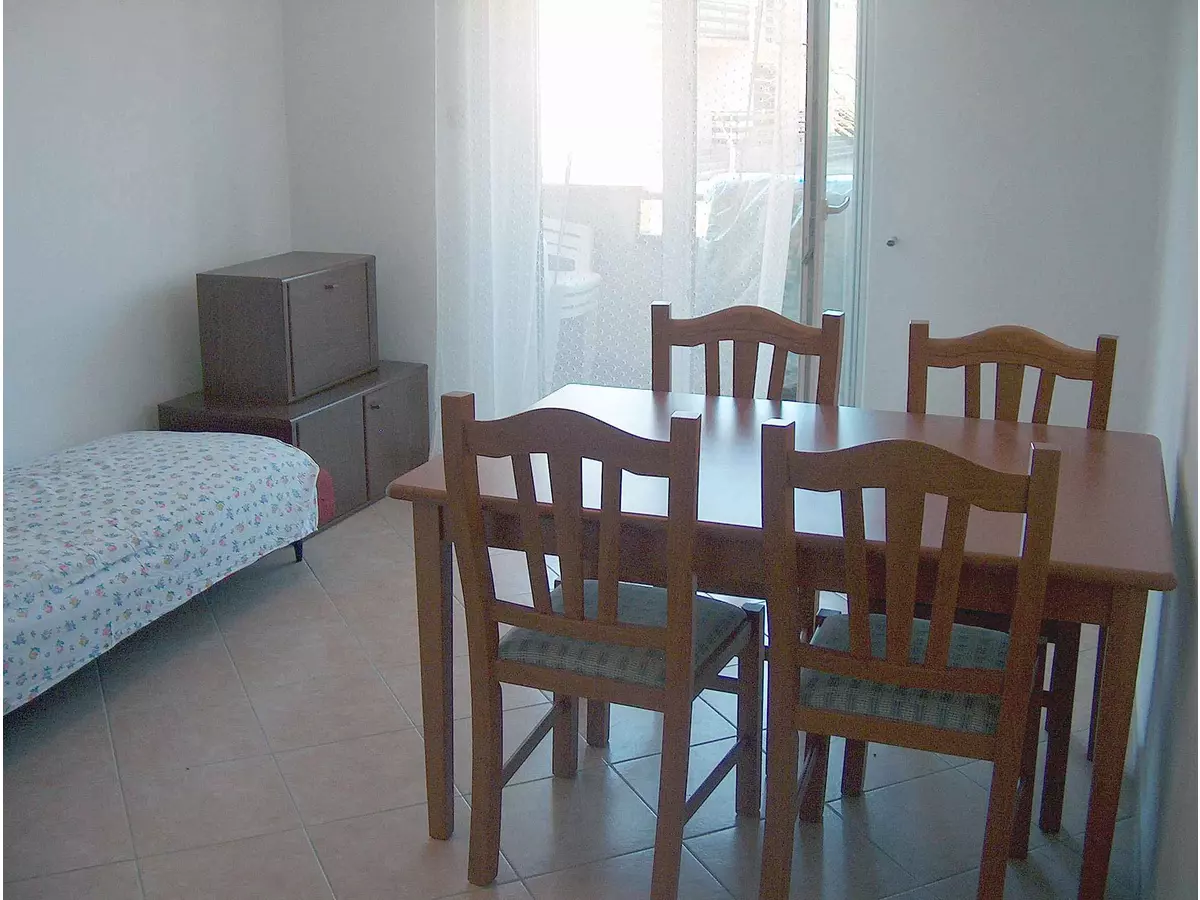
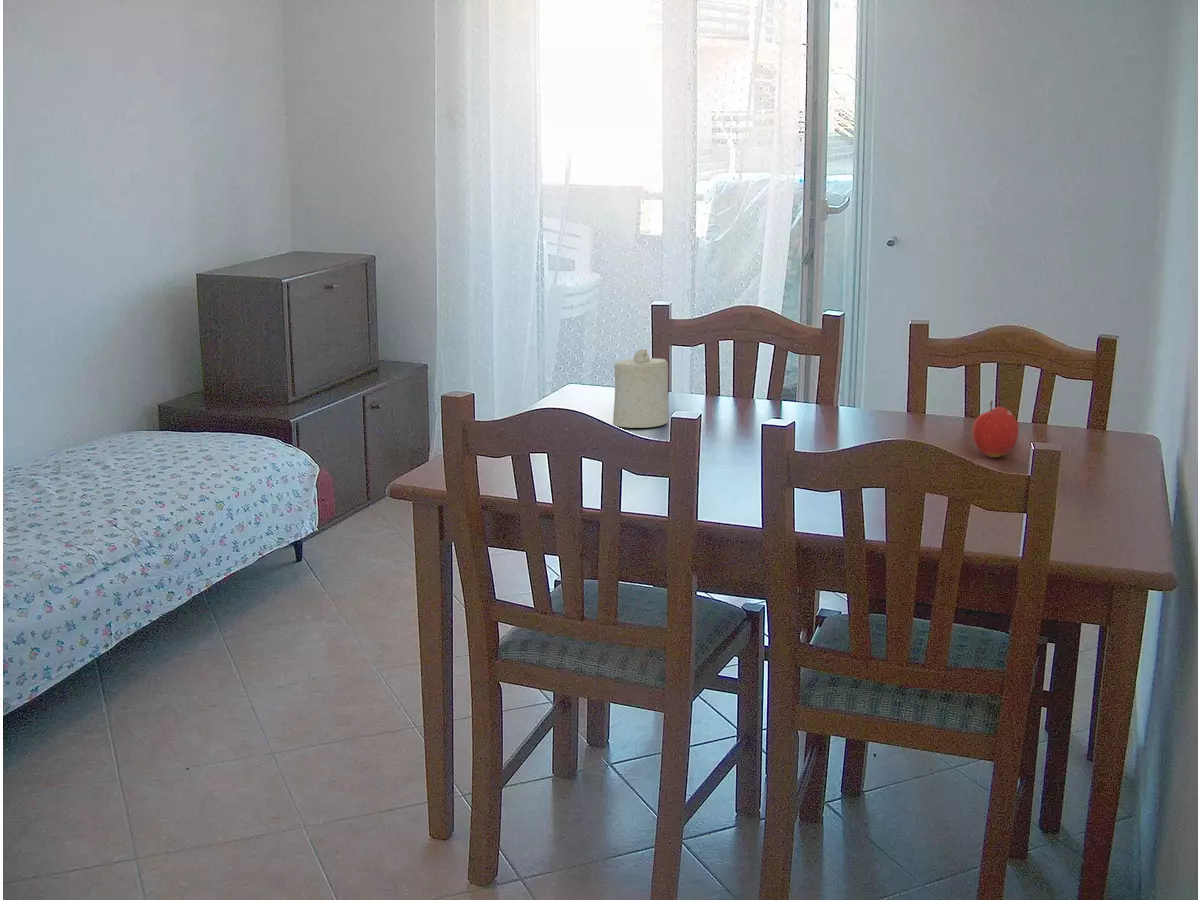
+ candle [612,348,669,429]
+ fruit [972,400,1019,458]
